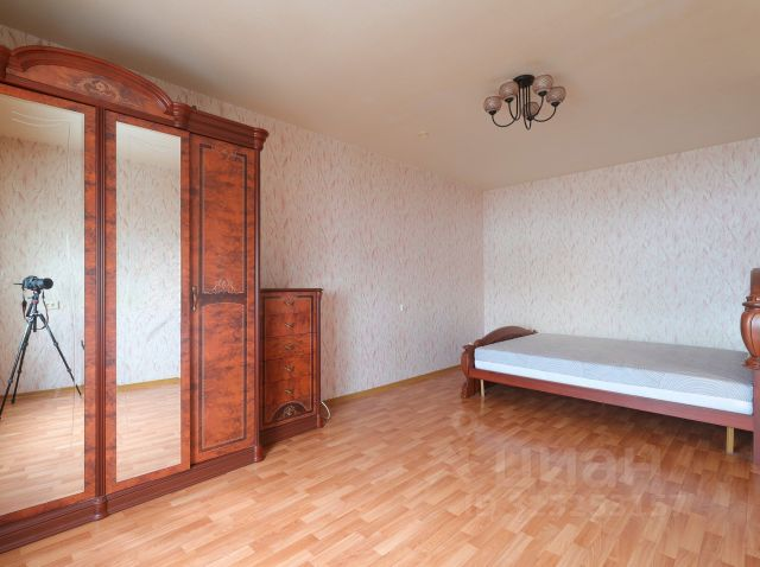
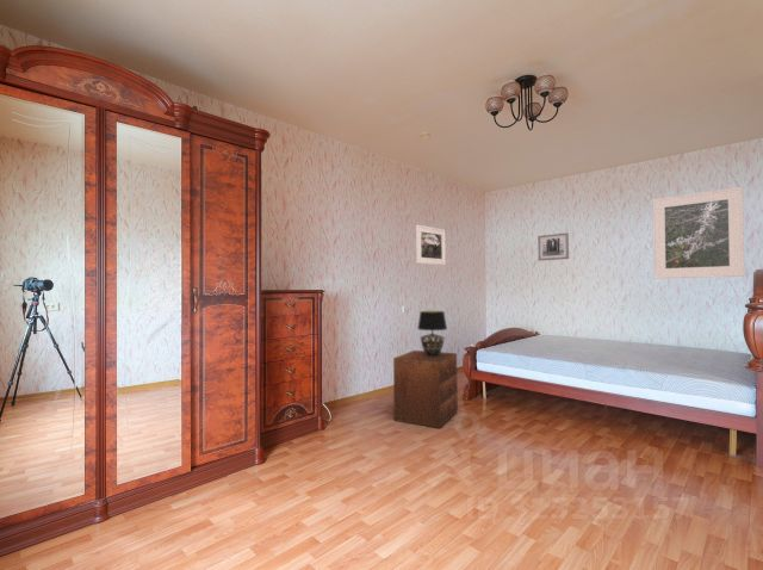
+ wall art [536,231,570,261]
+ nightstand [392,349,459,429]
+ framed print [651,186,745,279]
+ table lamp [416,310,448,357]
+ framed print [415,224,447,266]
